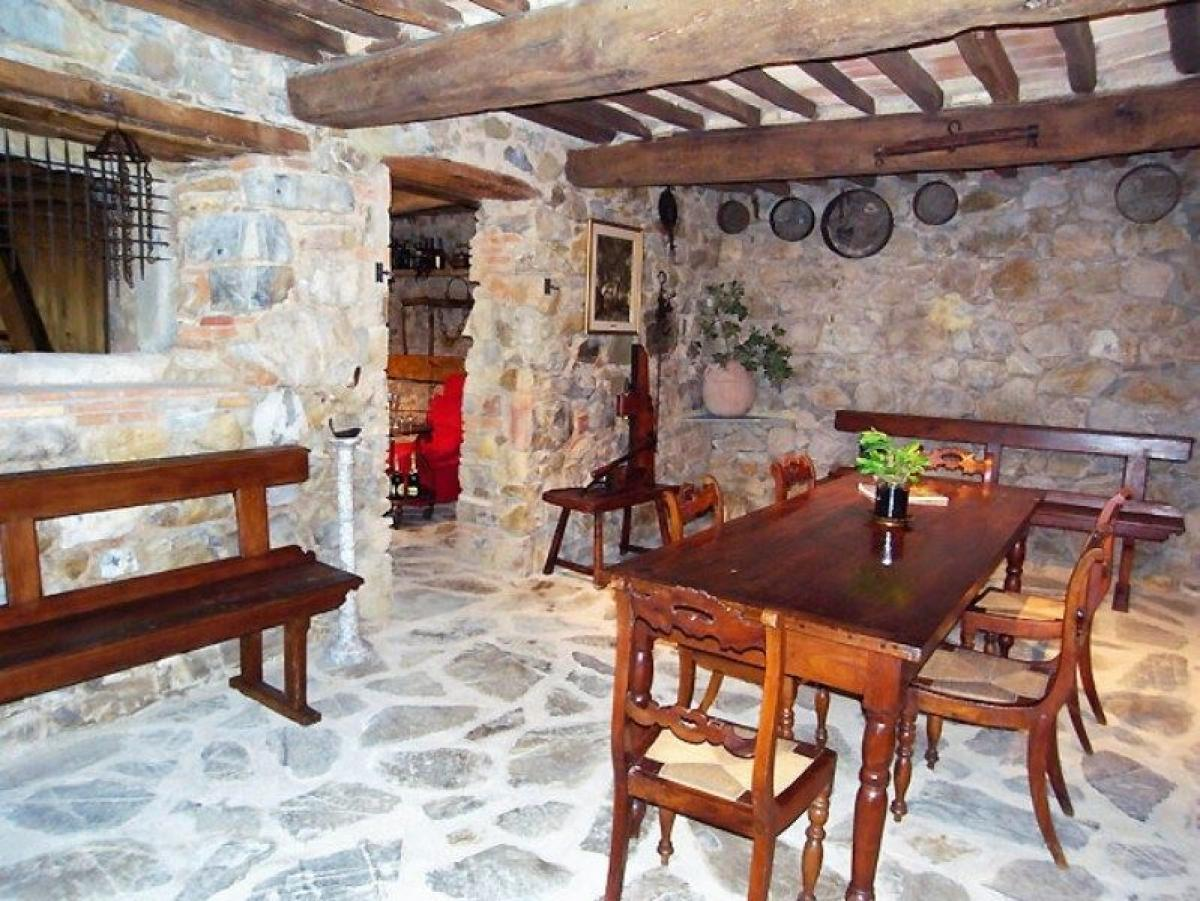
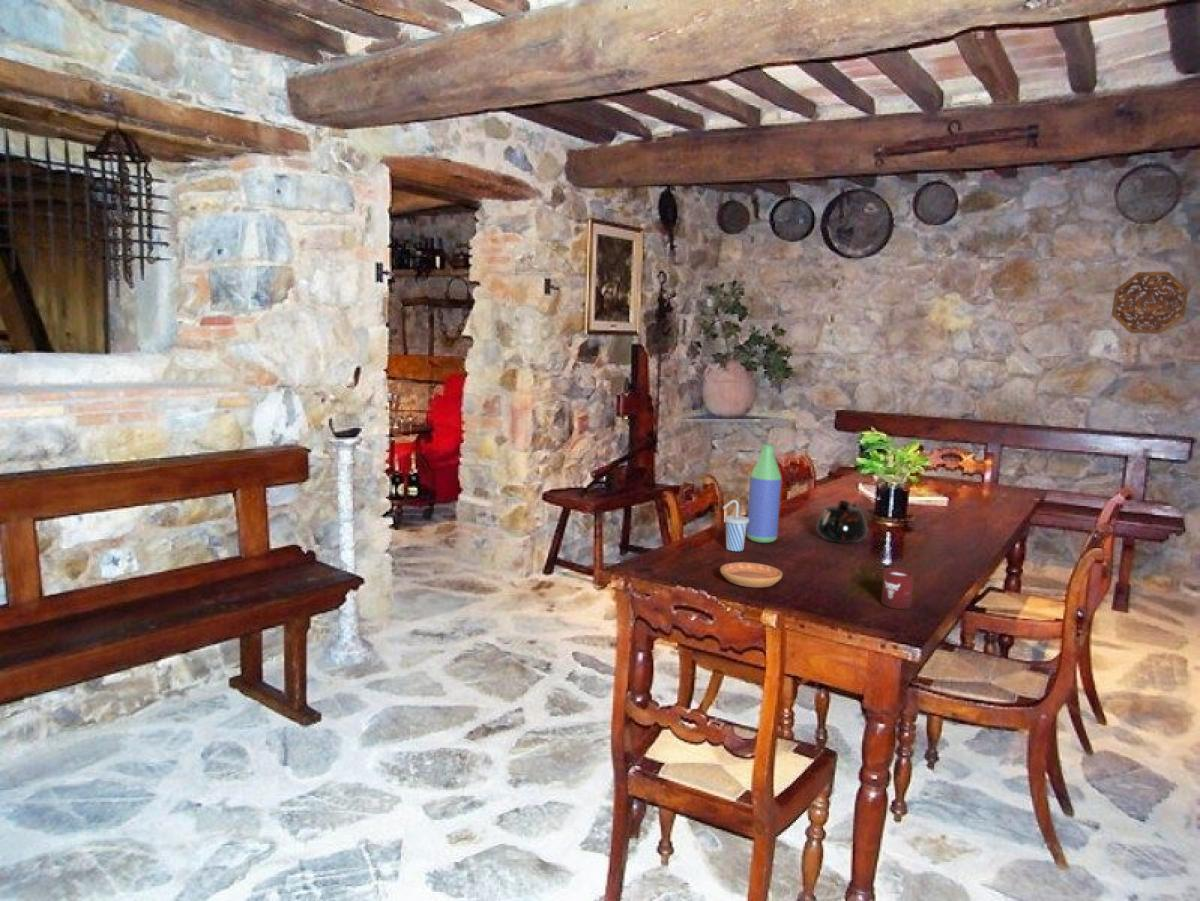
+ cup [880,567,915,610]
+ decorative platter [1111,271,1190,335]
+ bottle [746,444,782,544]
+ saucer [719,561,783,588]
+ cup [722,499,749,552]
+ teapot [815,499,868,544]
